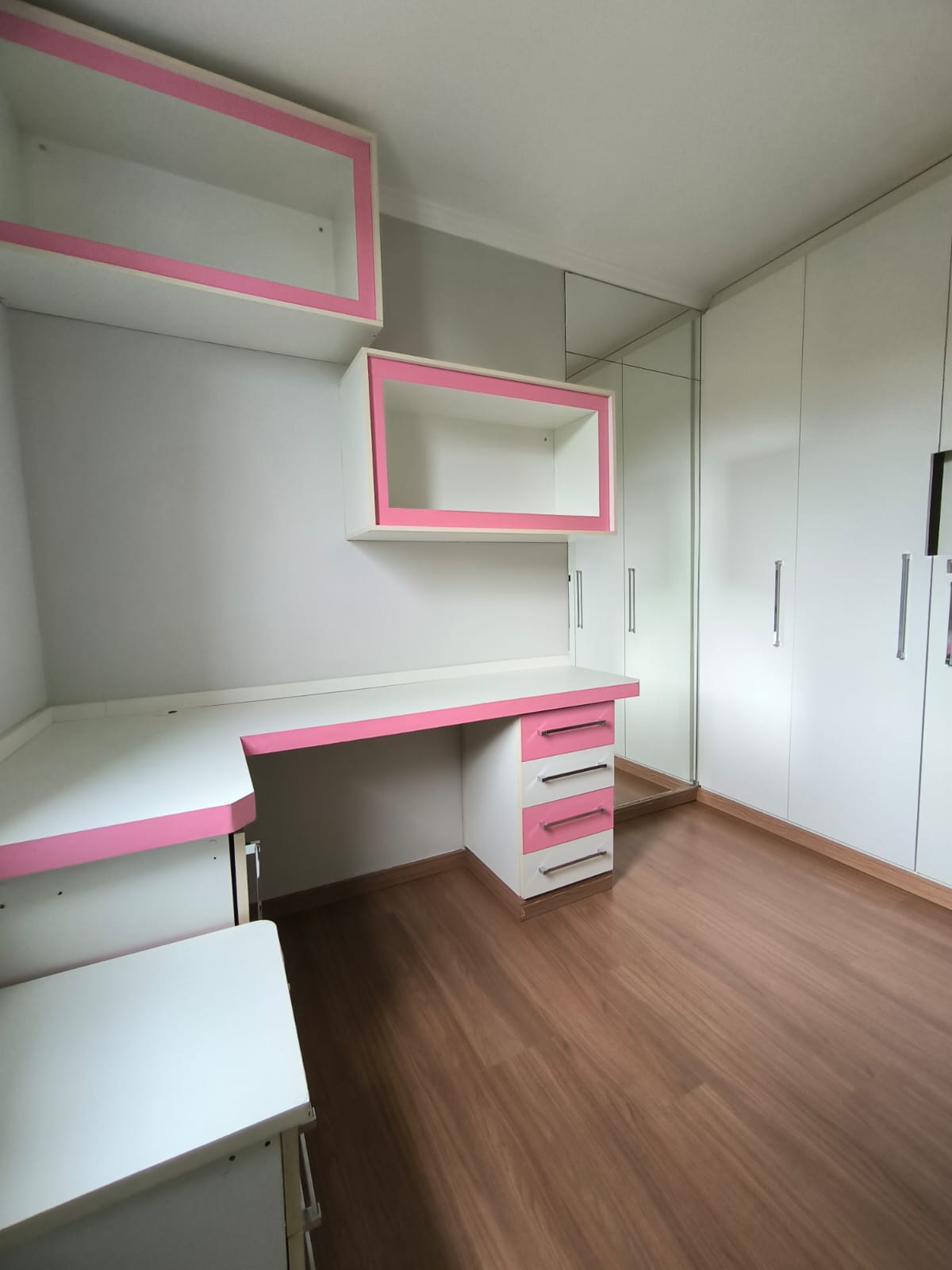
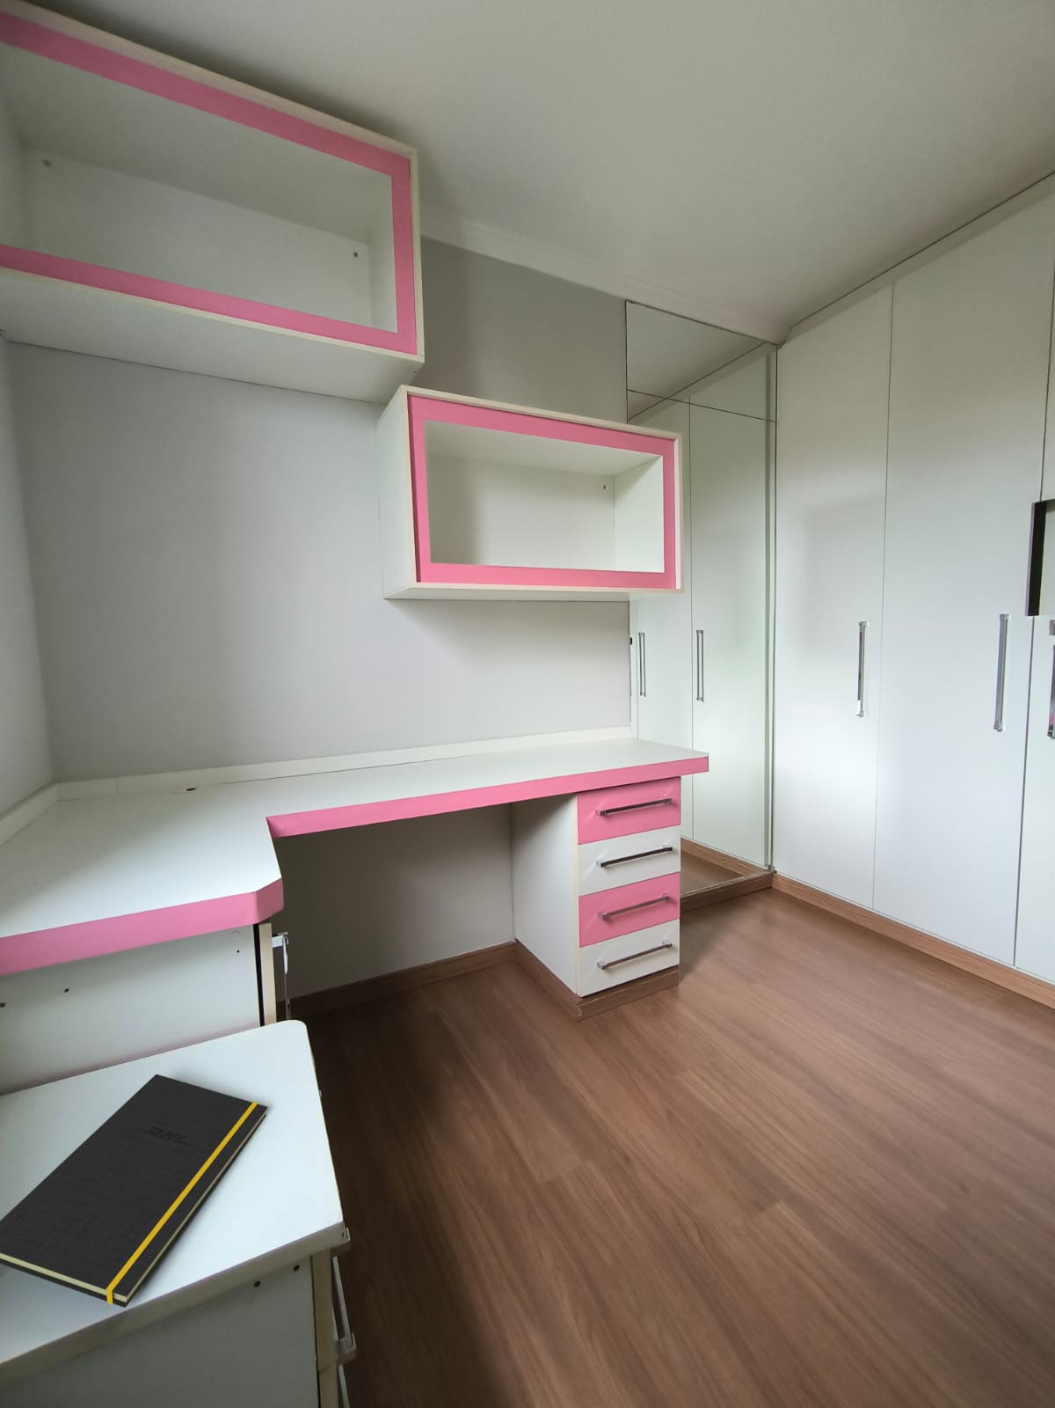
+ notepad [0,1073,268,1308]
